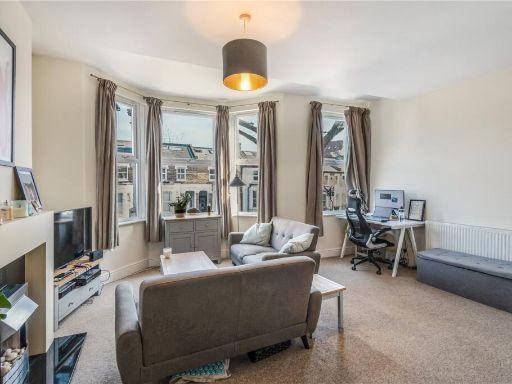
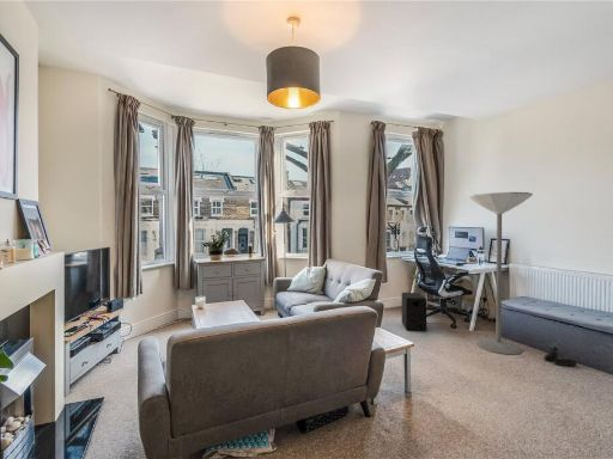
+ floor lamp [468,191,534,355]
+ speaker [400,292,427,332]
+ boots [542,345,578,367]
